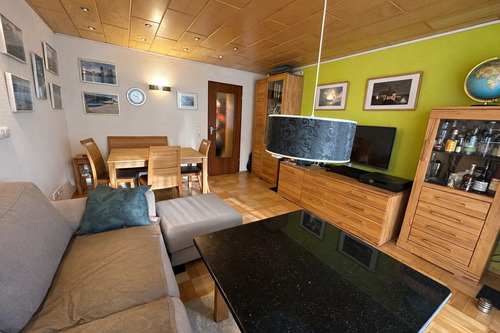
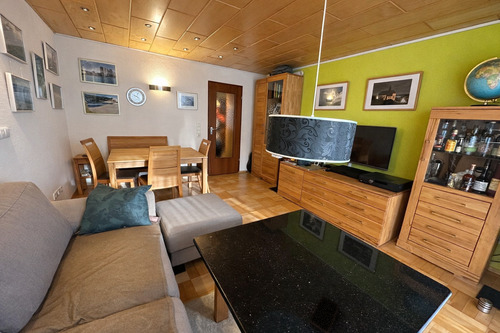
+ smartphone [309,295,340,333]
